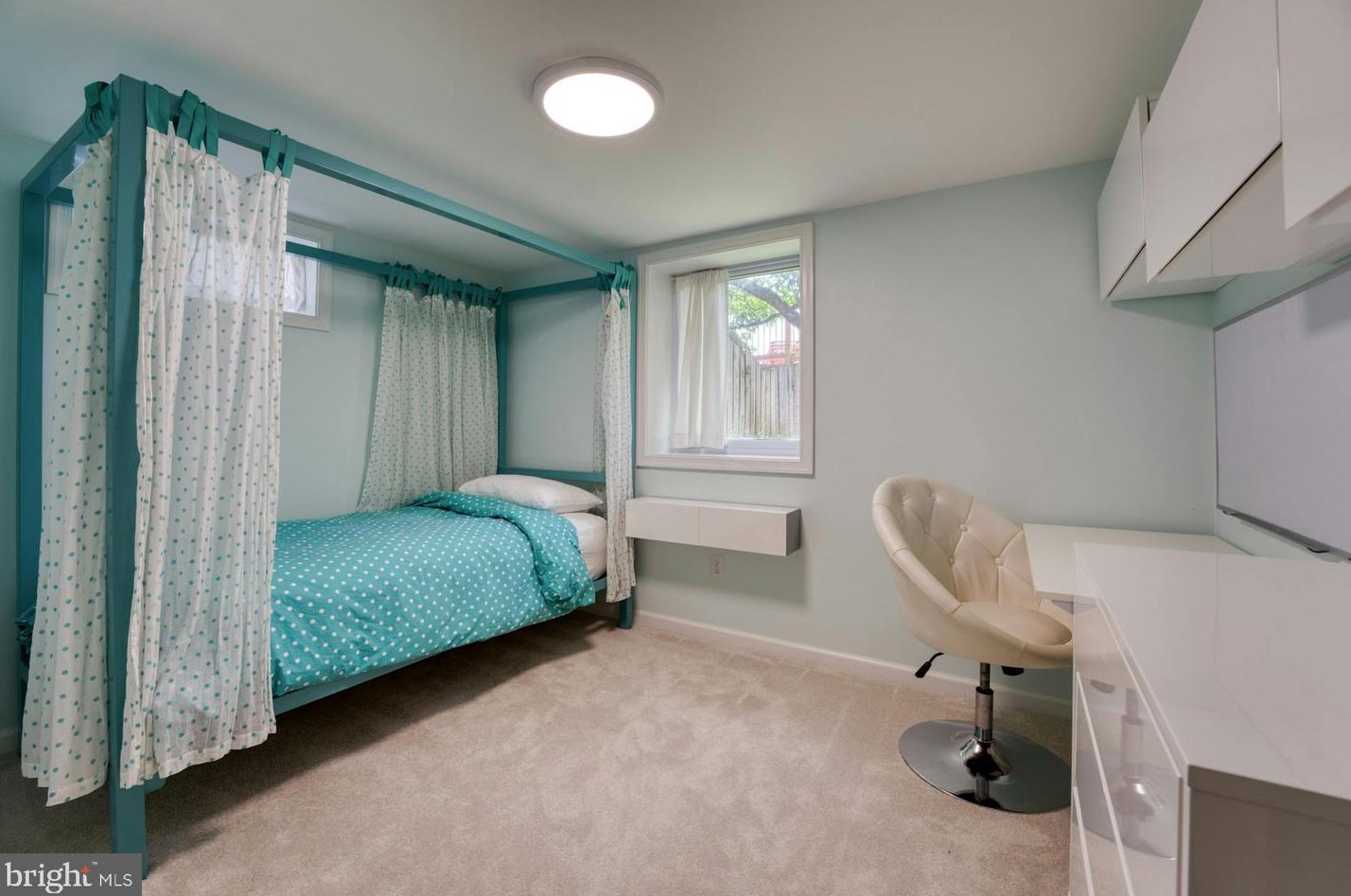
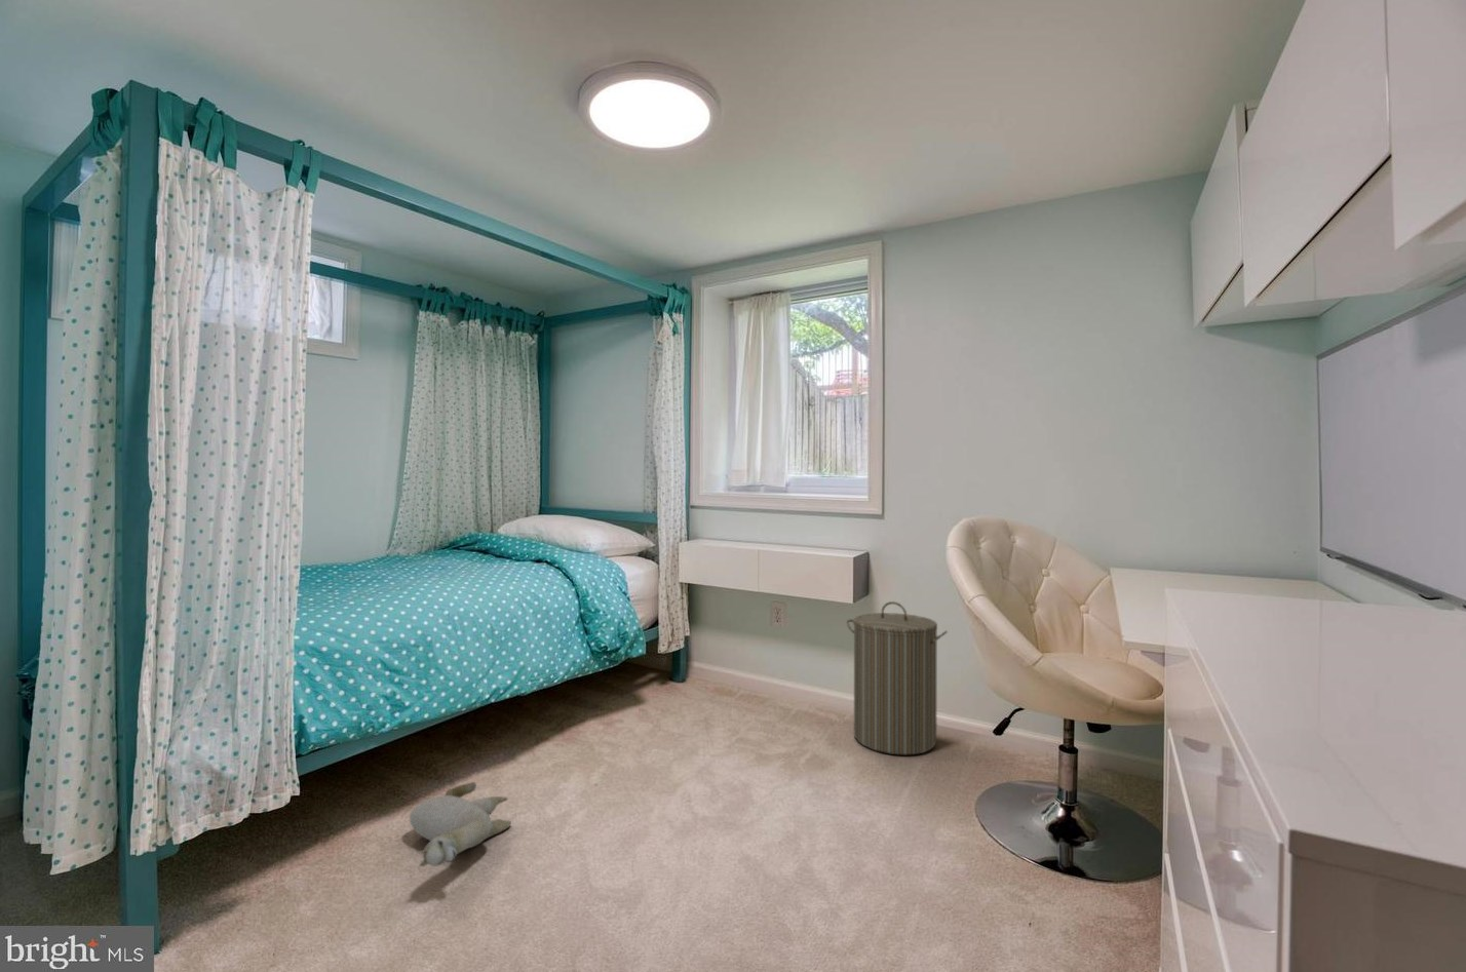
+ laundry hamper [846,600,948,755]
+ plush toy [409,781,512,867]
